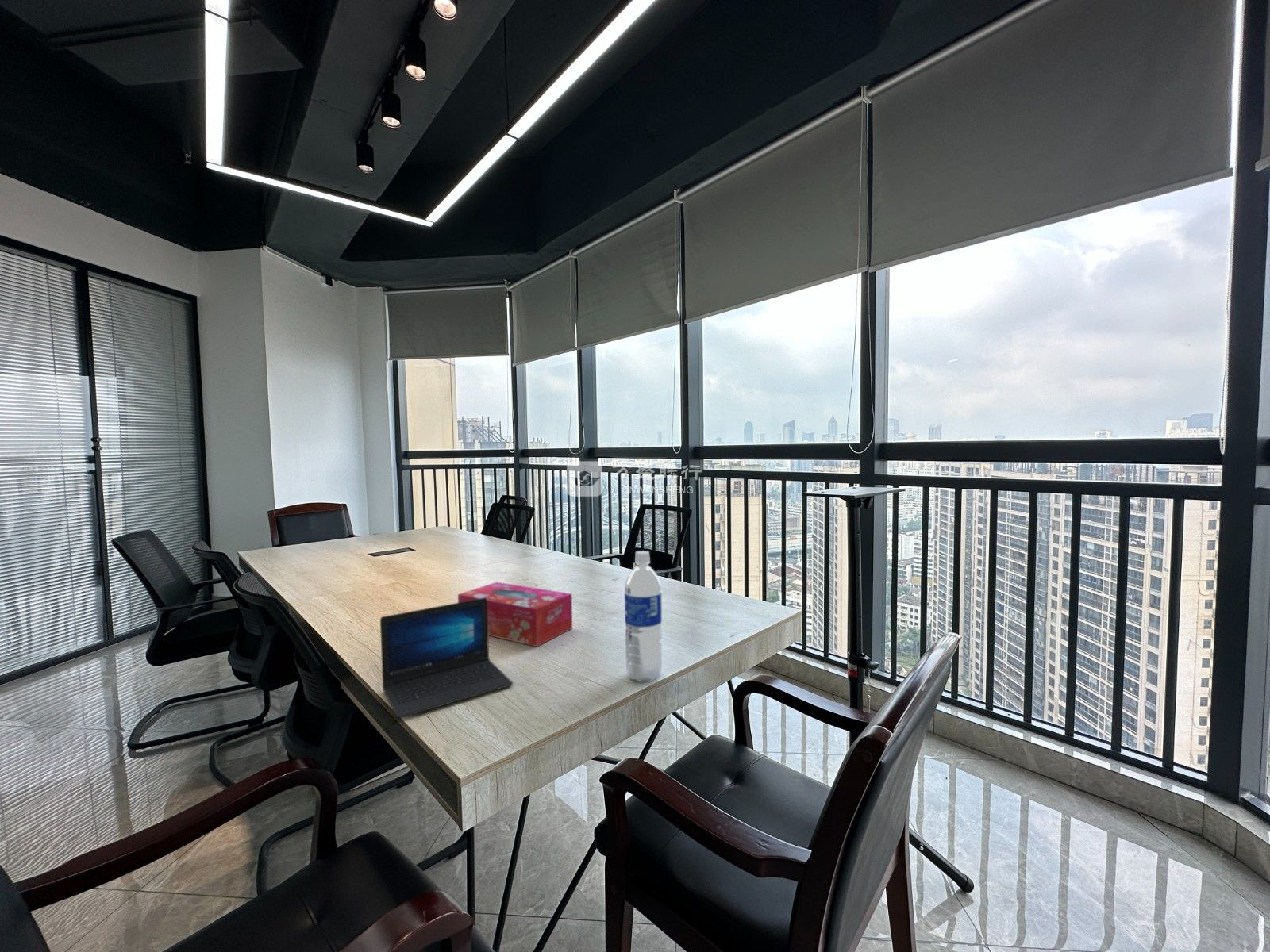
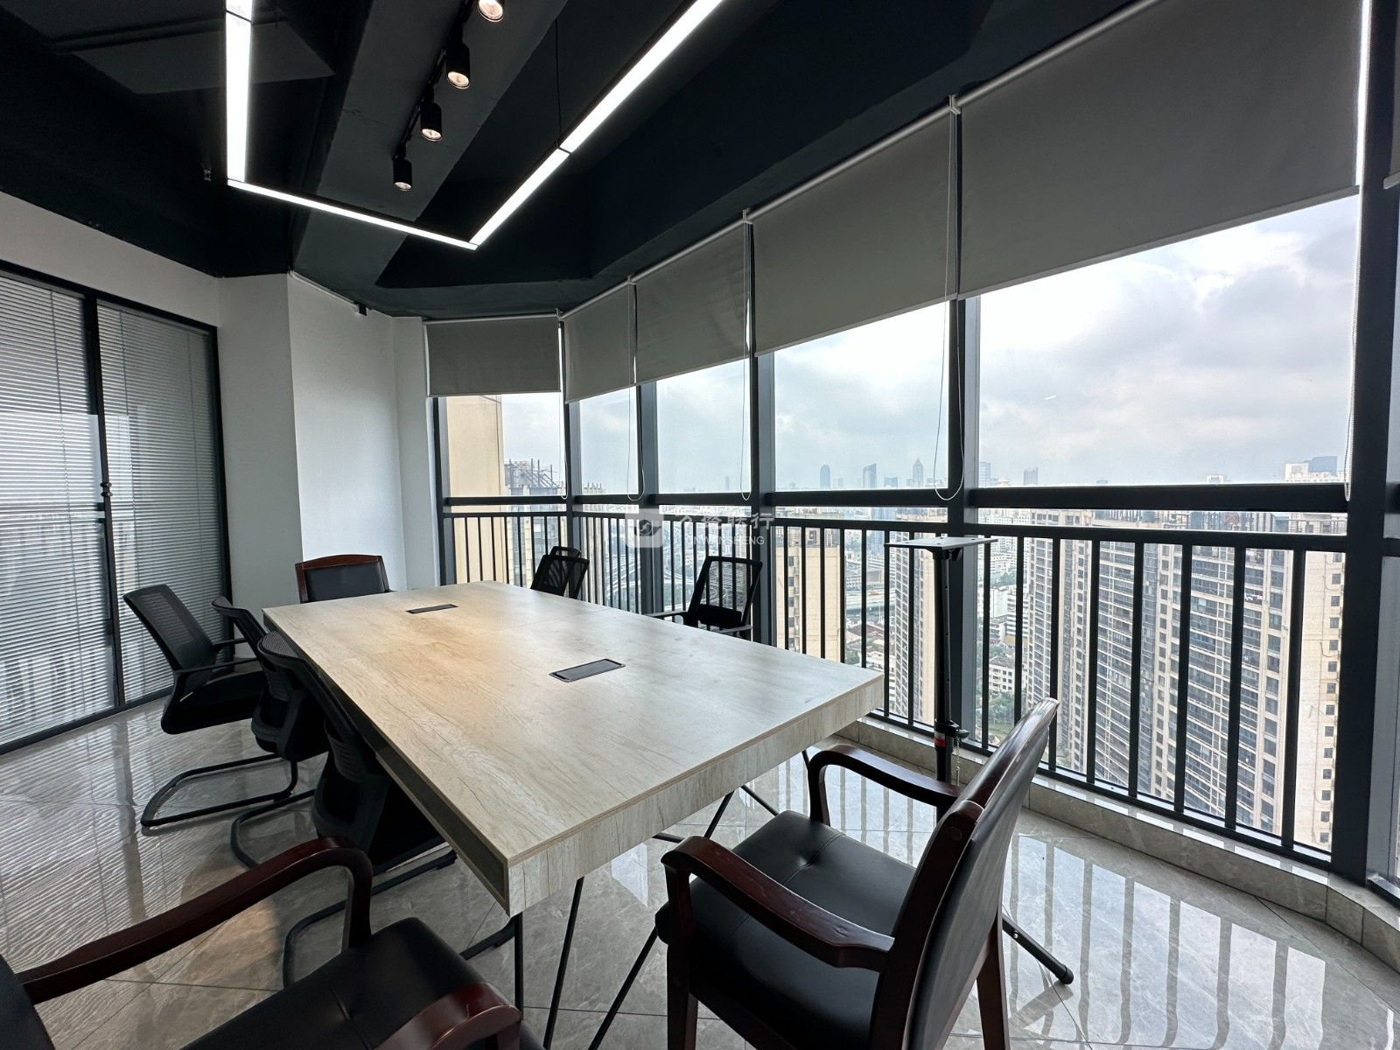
- water bottle [624,550,663,683]
- laptop [379,597,514,720]
- tissue box [457,582,573,647]
